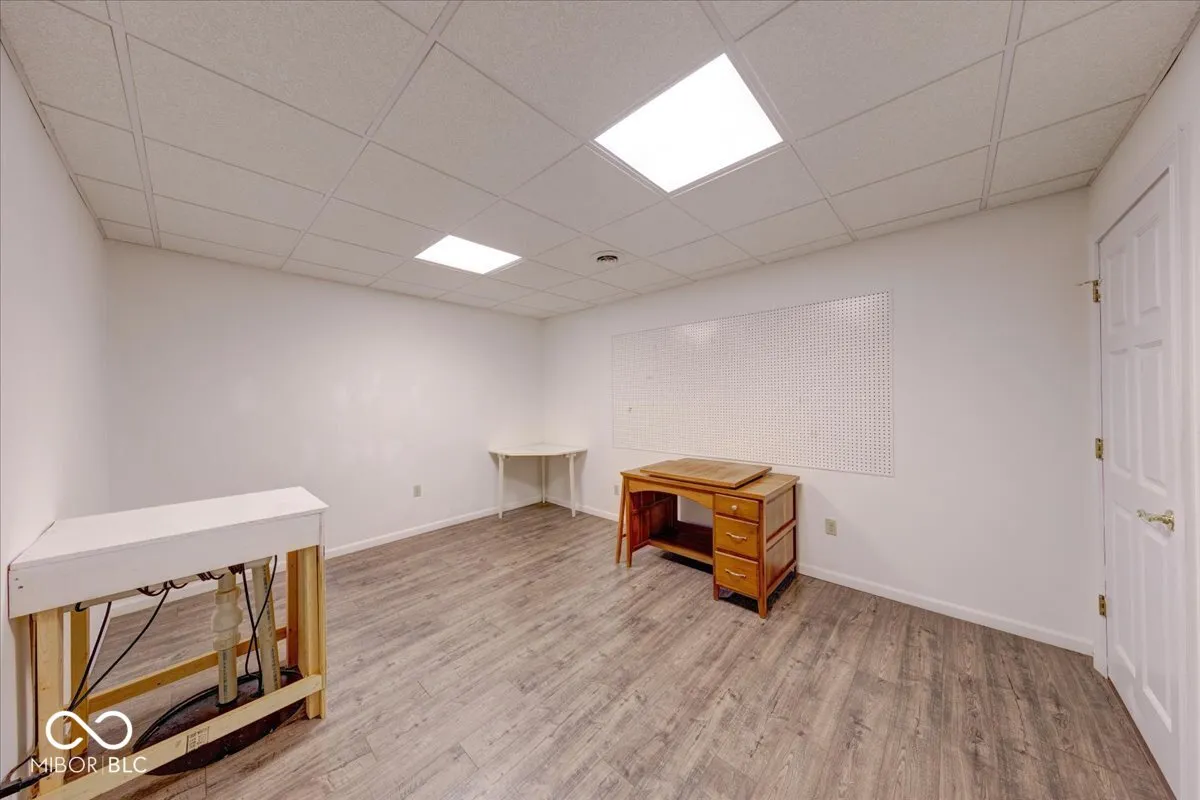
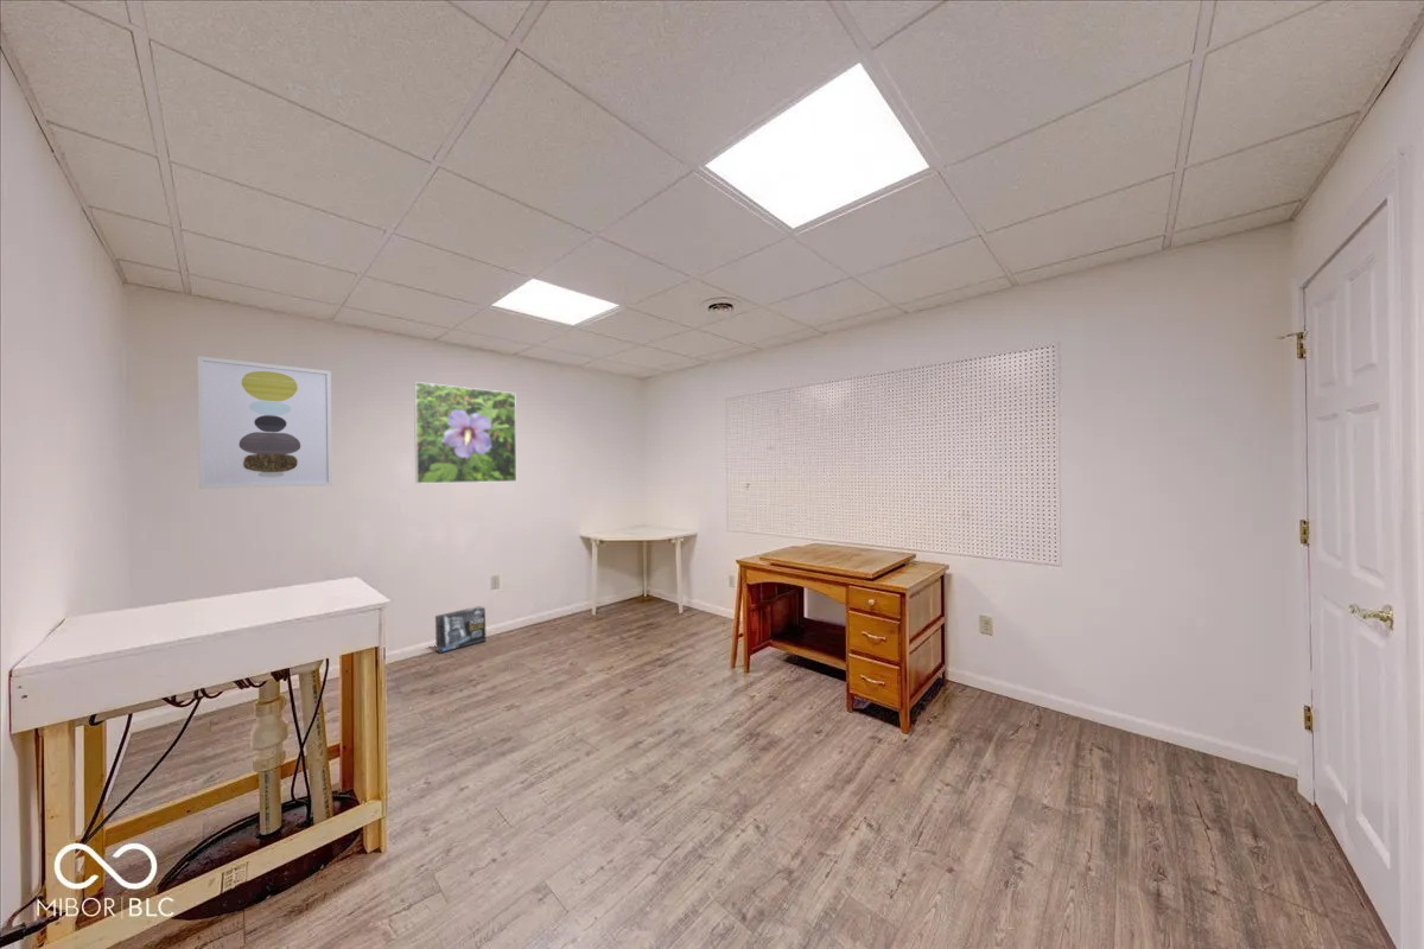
+ wall art [196,355,333,490]
+ box [434,605,487,655]
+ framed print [413,381,517,485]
